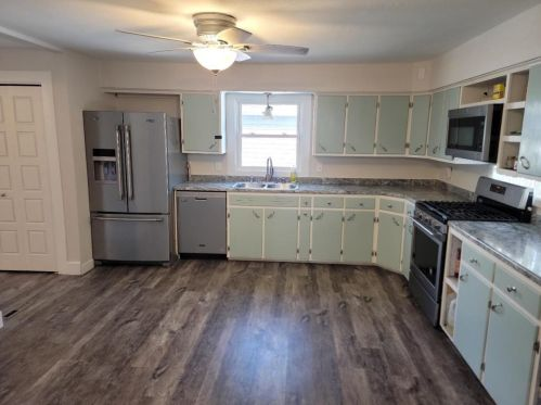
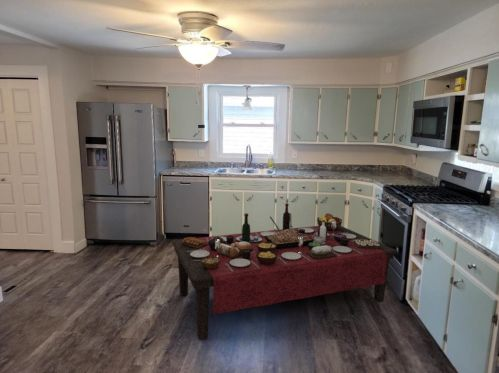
+ dining table [171,202,398,341]
